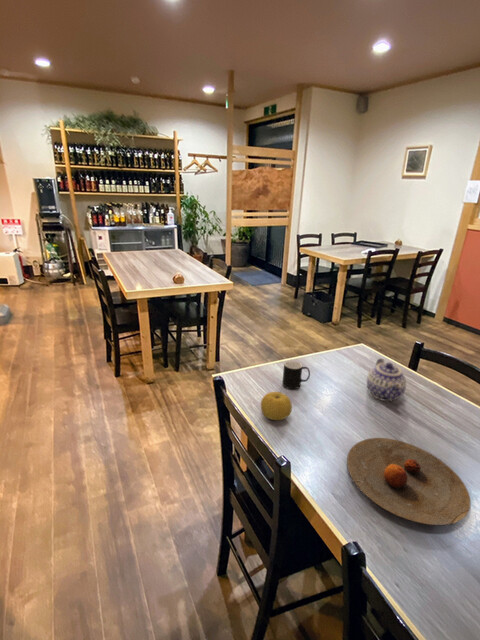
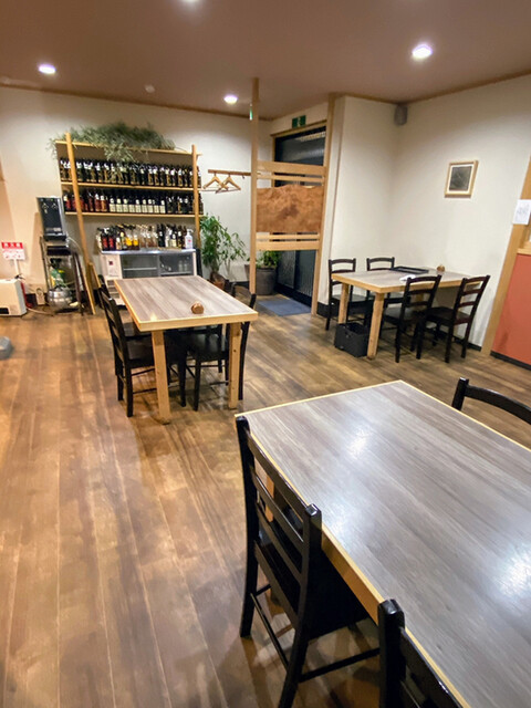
- plate [346,437,471,526]
- teapot [366,357,407,402]
- fruit [260,391,293,421]
- cup [281,360,311,390]
